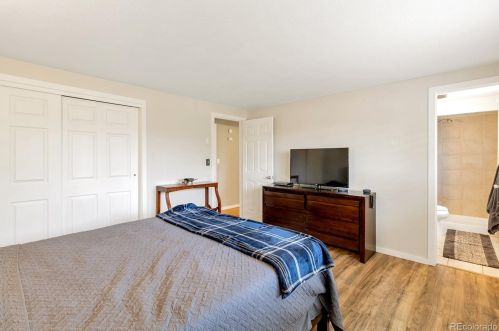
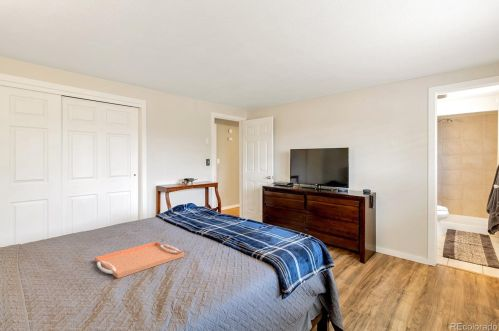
+ serving tray [94,241,185,279]
